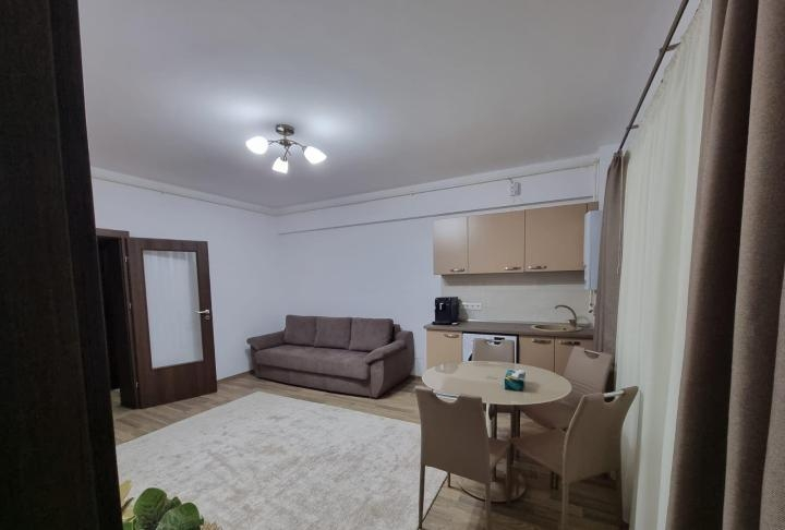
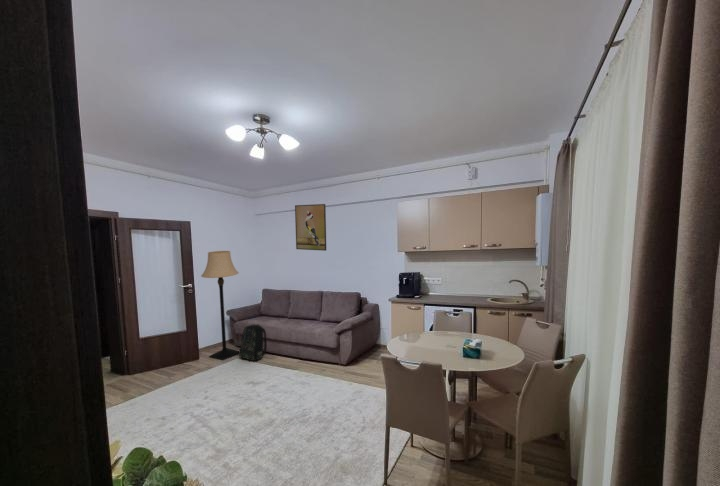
+ lamp [200,250,240,361]
+ backpack [238,323,268,363]
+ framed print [294,203,327,252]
